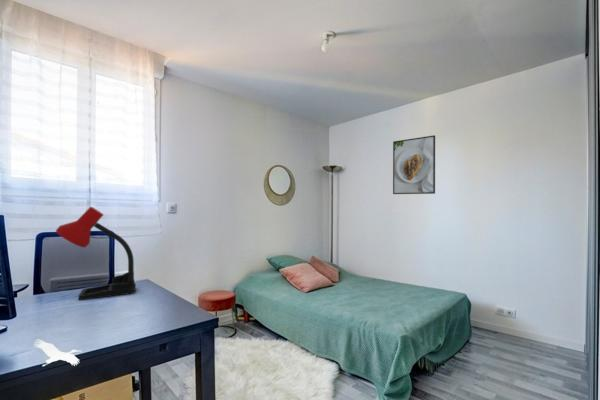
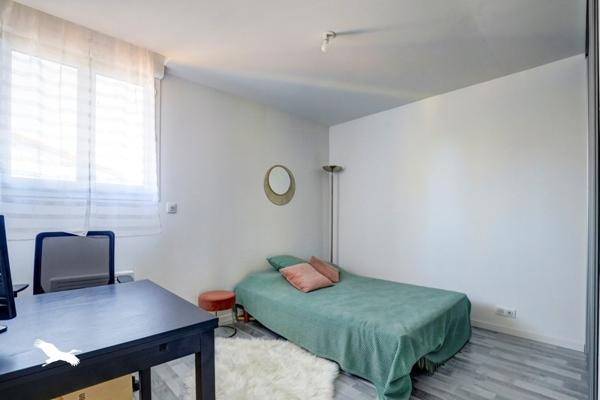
- desk lamp [55,206,137,301]
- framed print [392,134,436,195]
